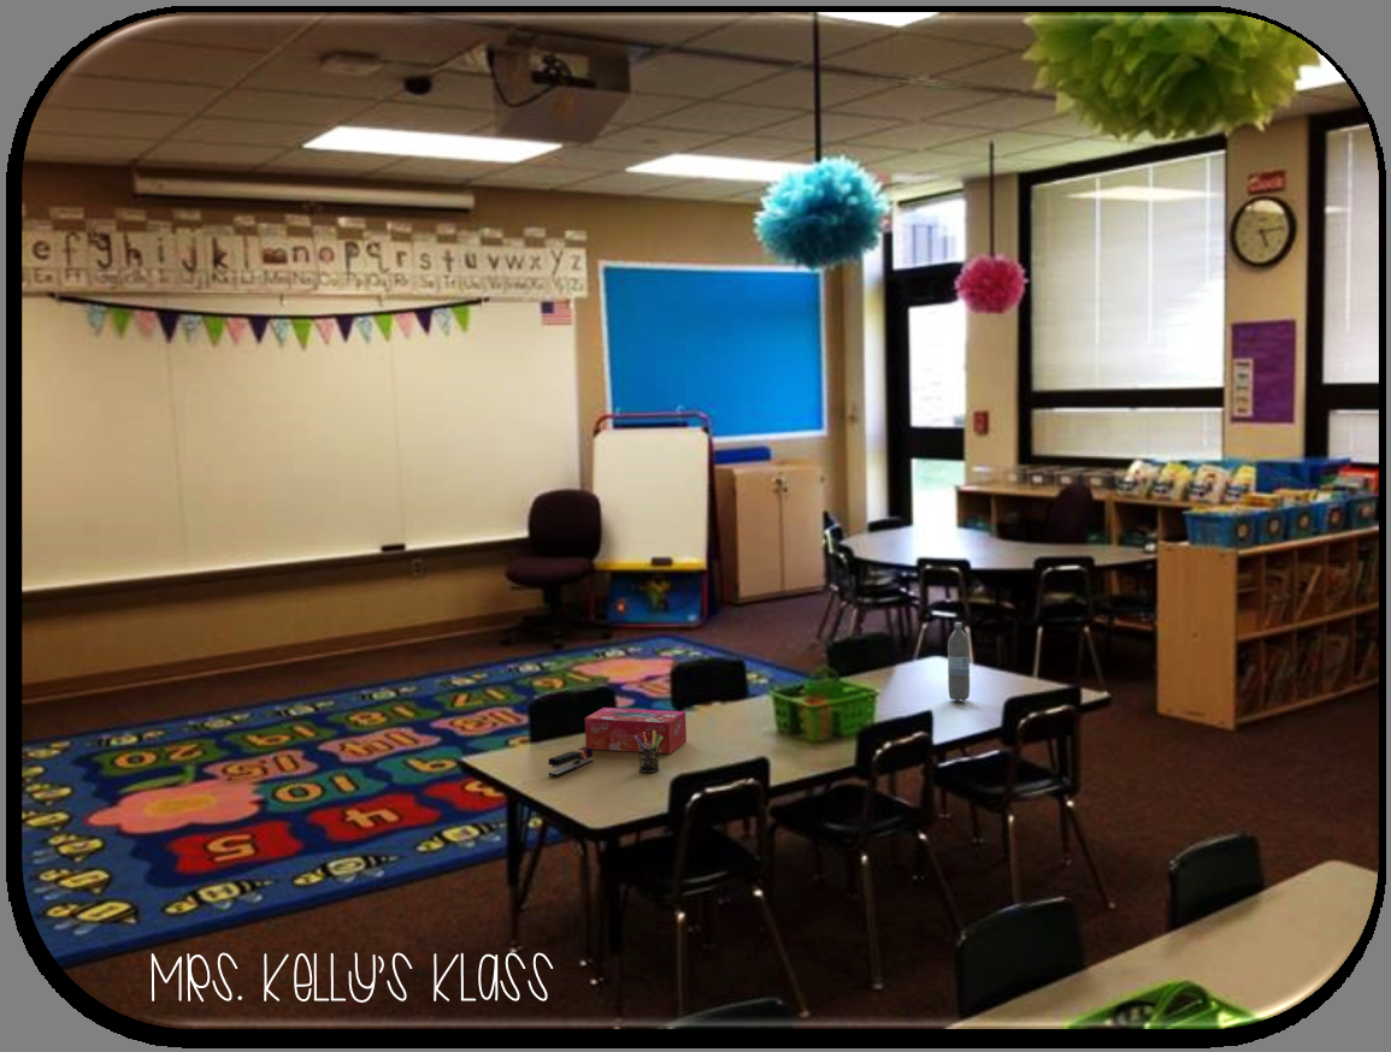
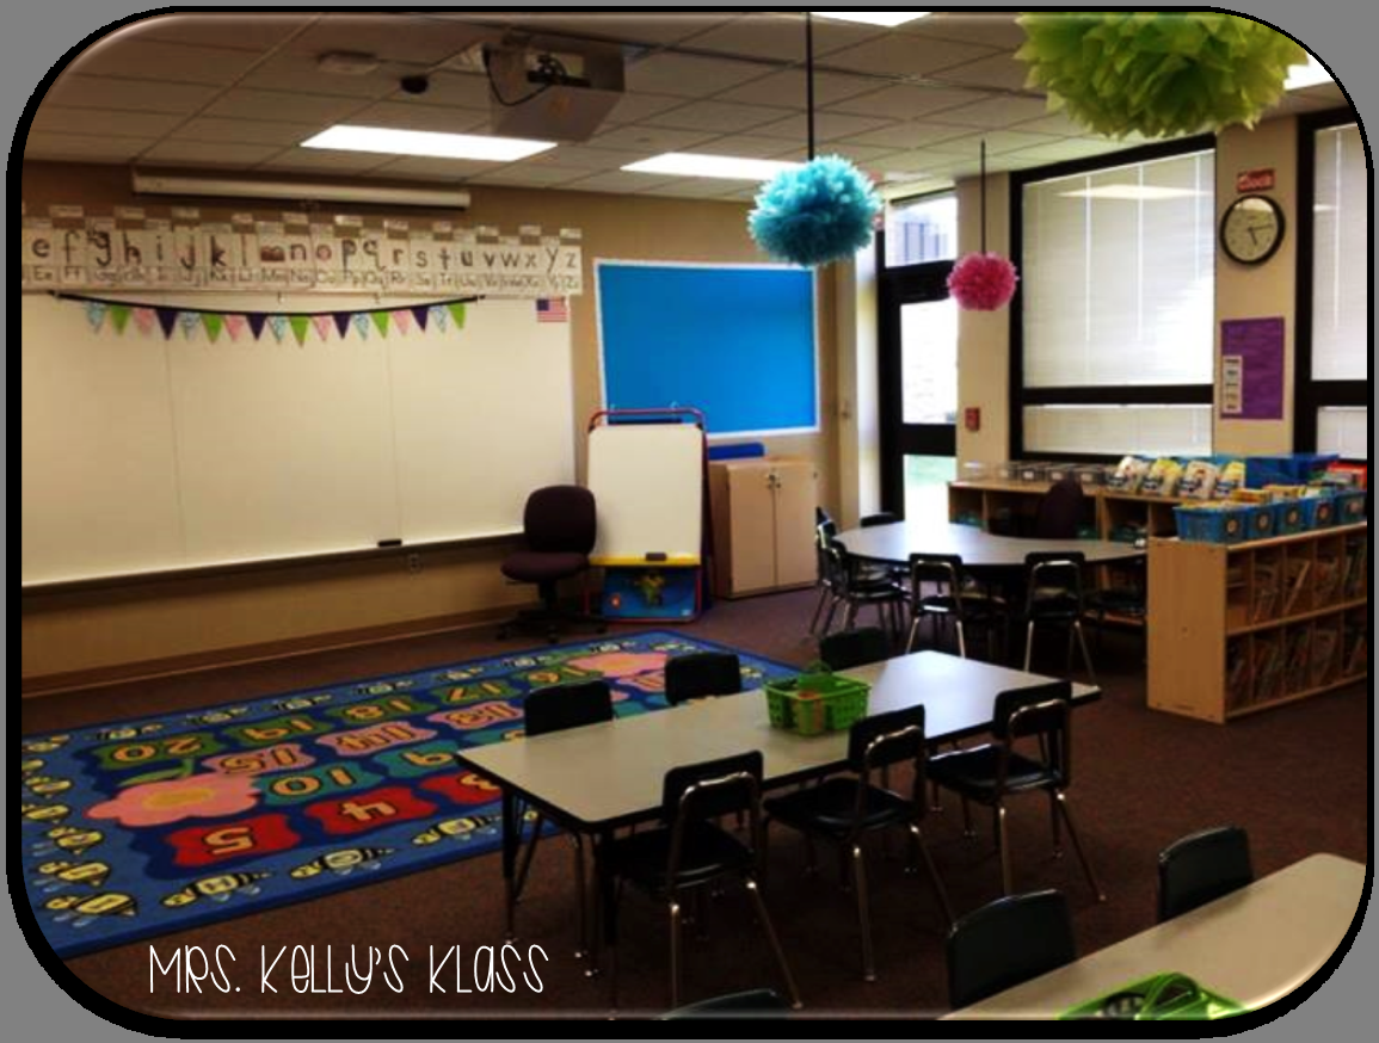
- pen holder [635,731,662,774]
- water bottle [947,621,971,702]
- stapler [548,746,595,778]
- tissue box [584,707,688,755]
